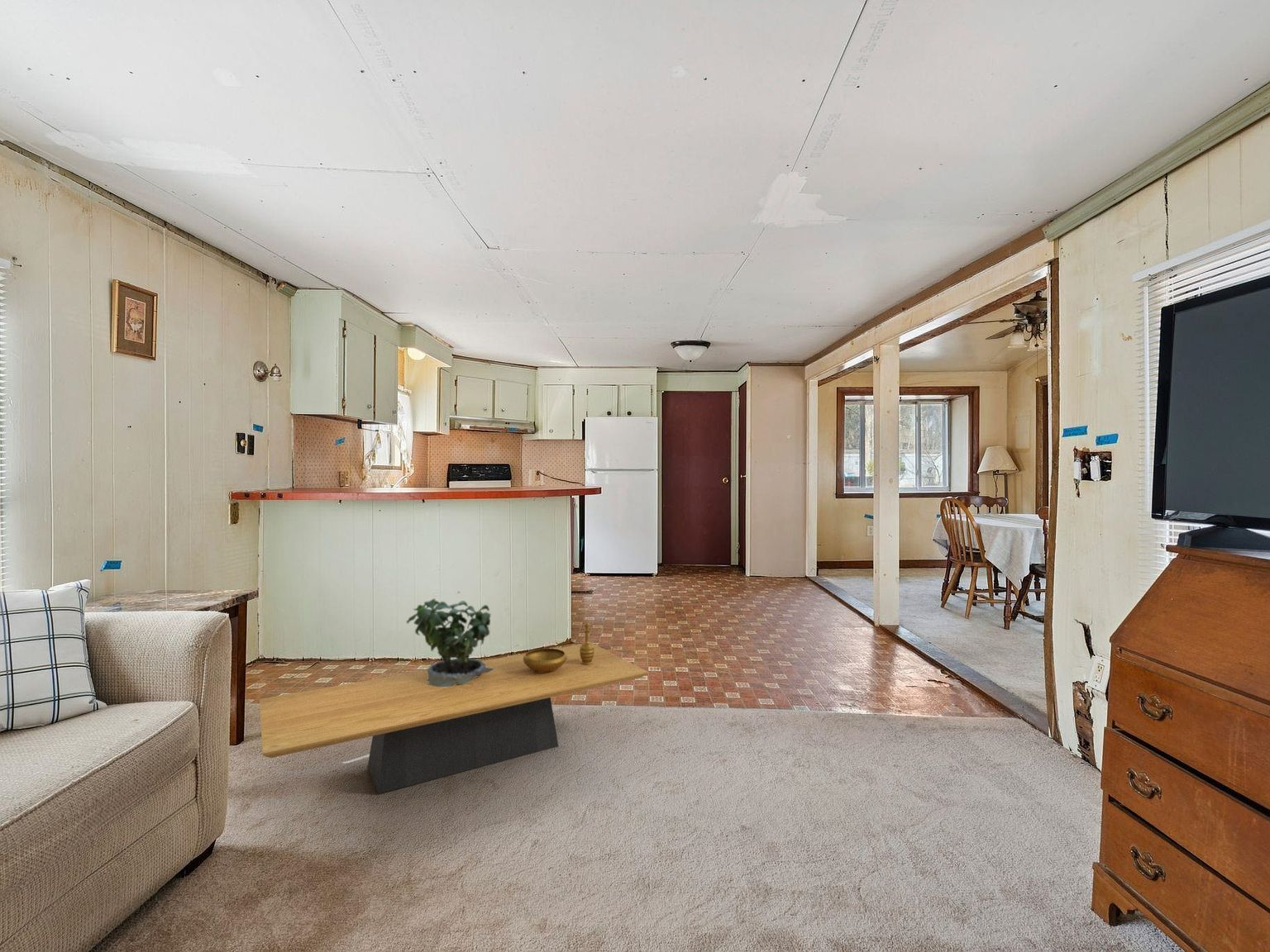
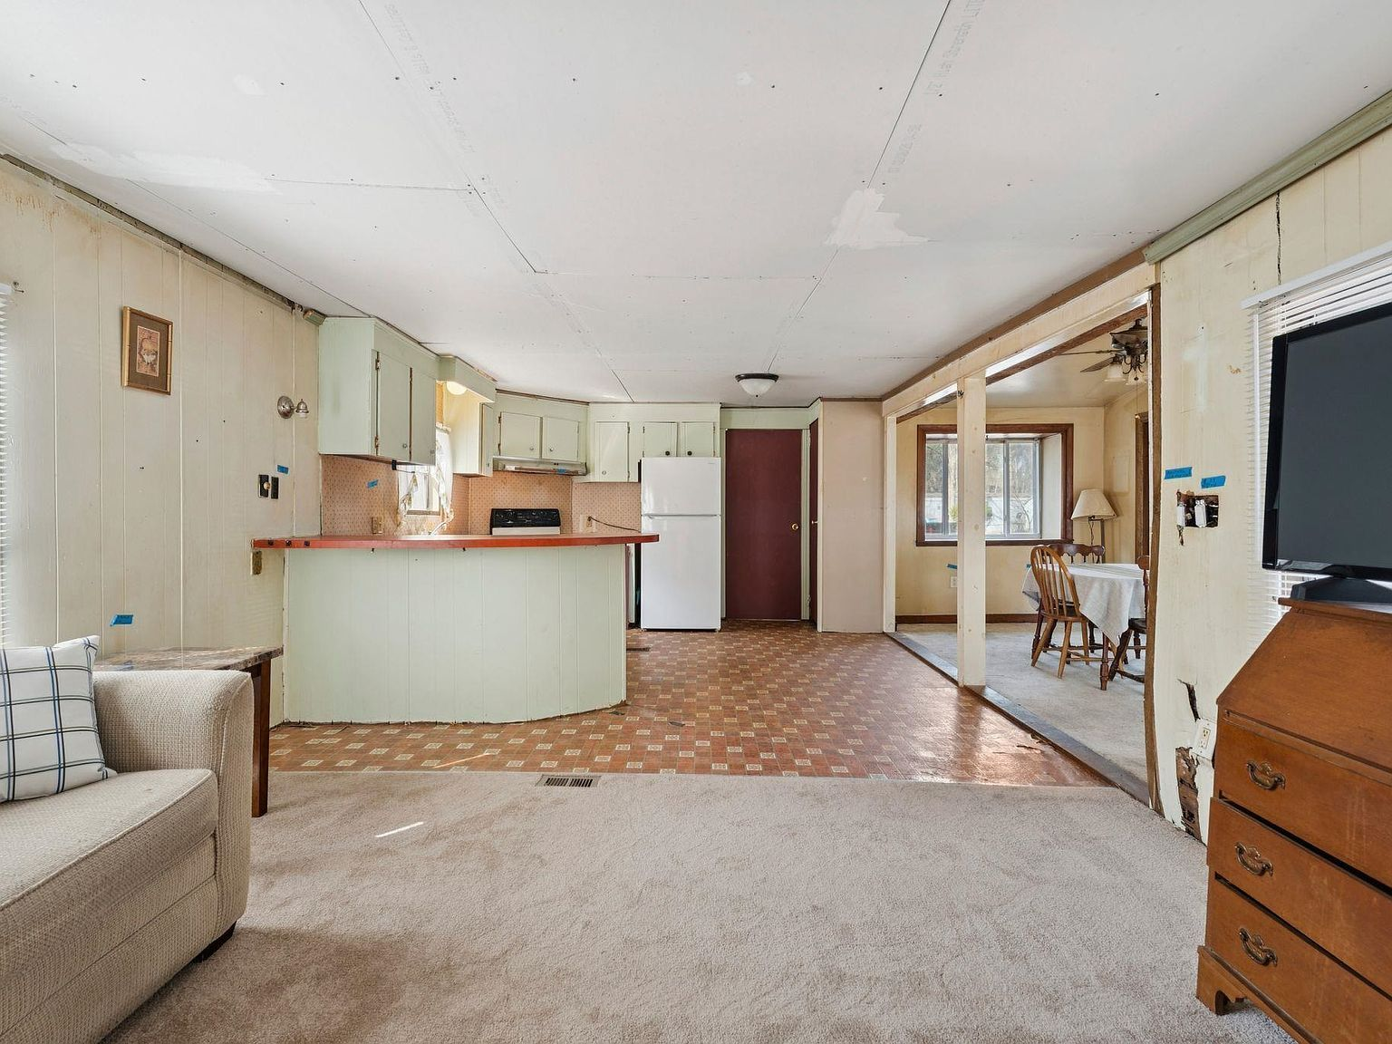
- potted plant [406,590,494,688]
- decorative bowl [523,621,594,674]
- coffee table [259,642,648,795]
